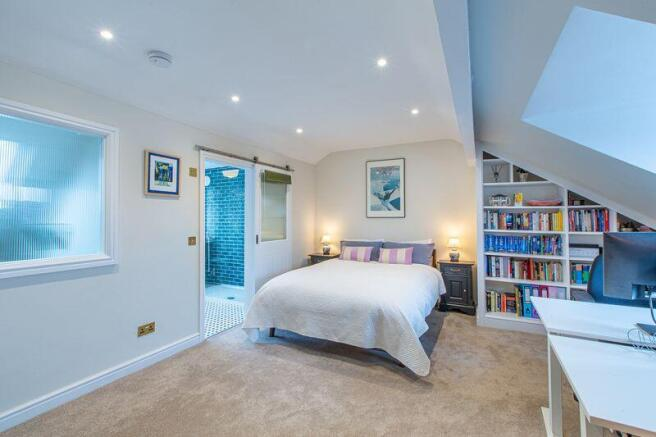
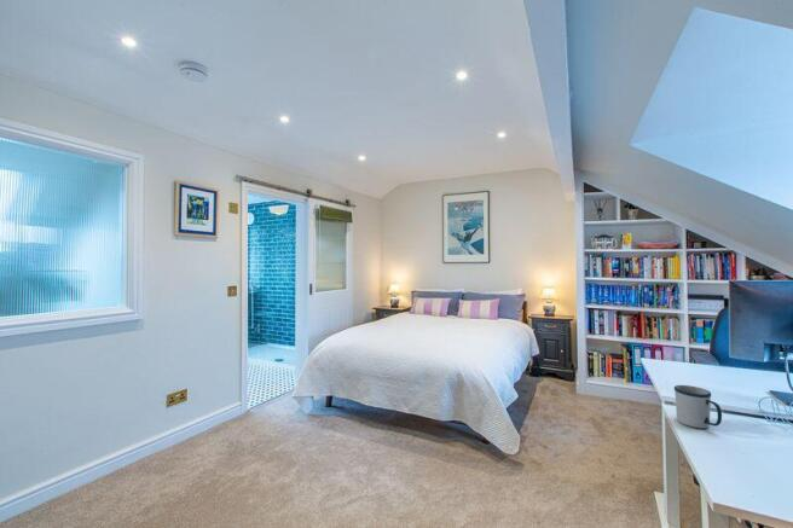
+ mug [673,384,723,429]
